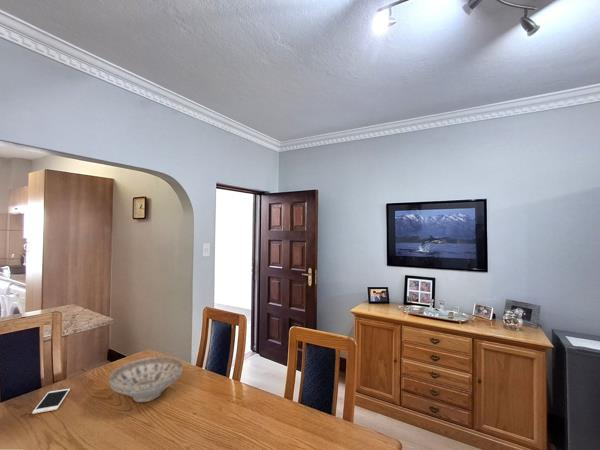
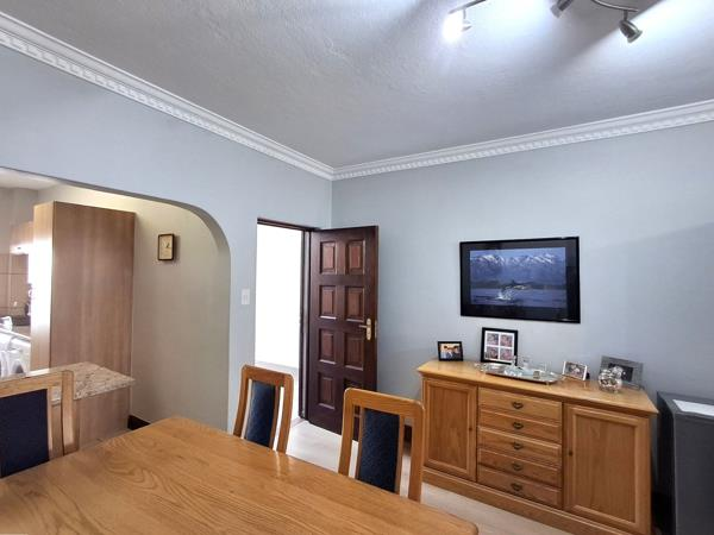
- decorative bowl [108,355,184,403]
- cell phone [31,388,71,415]
